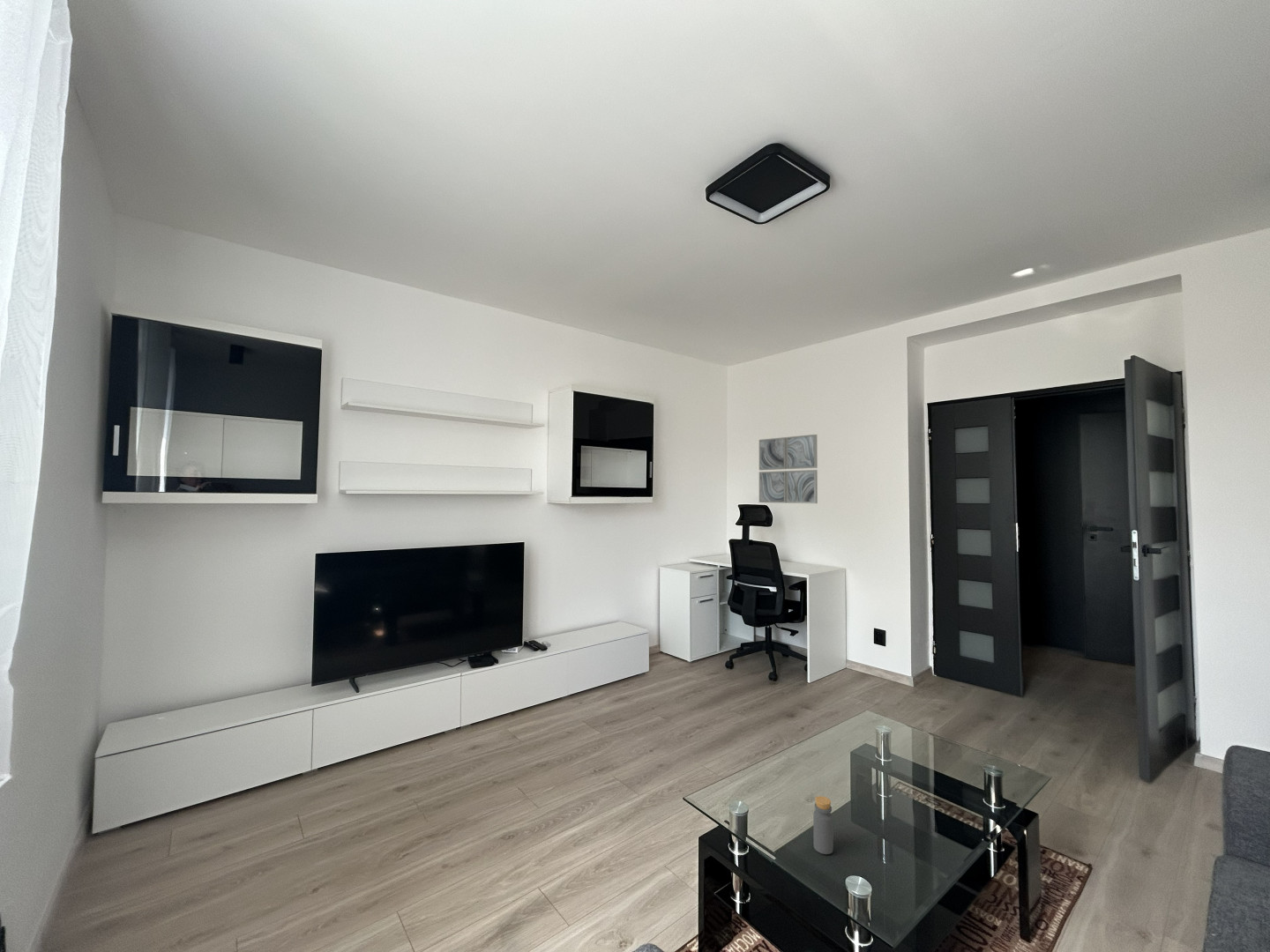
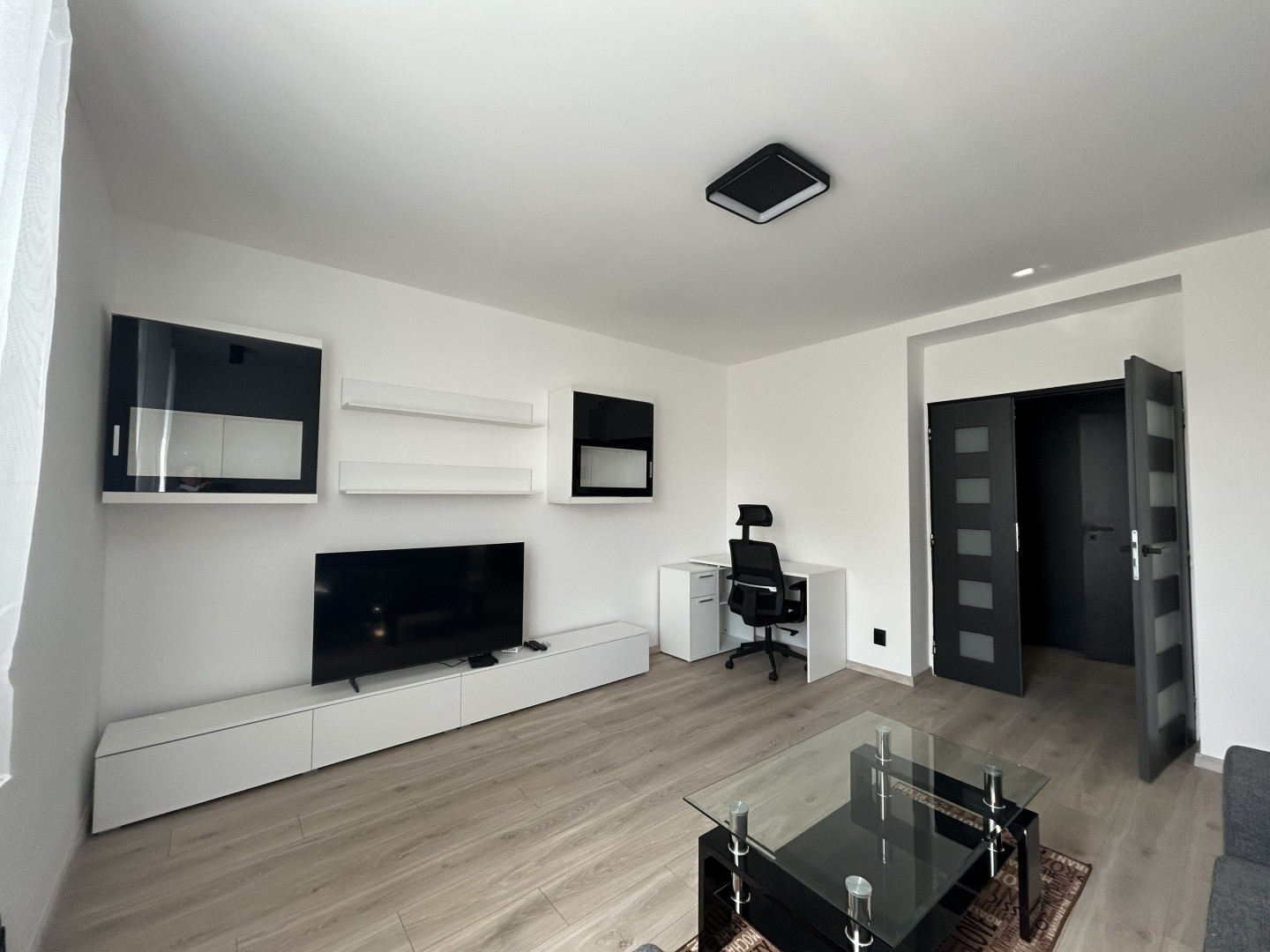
- wall art [758,434,818,504]
- bottle [812,795,834,855]
